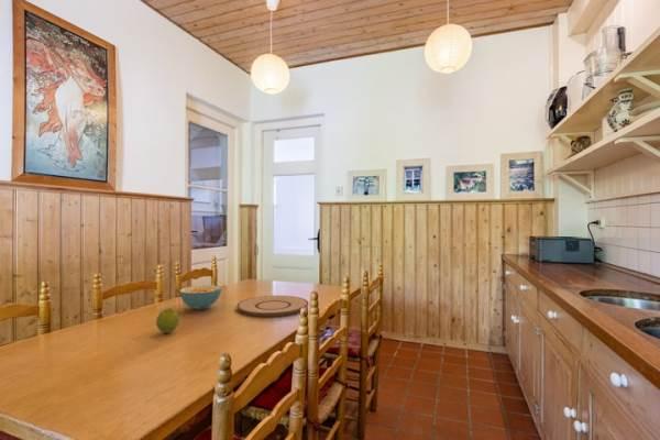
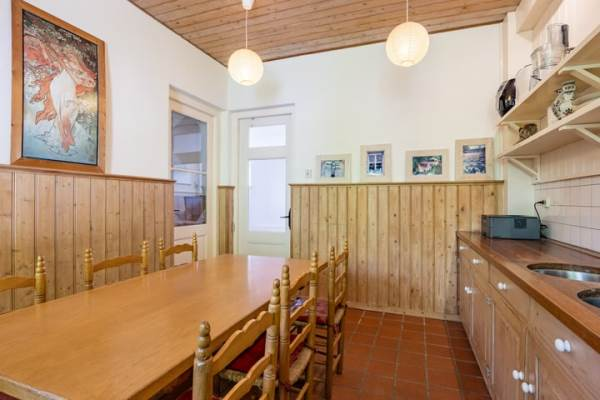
- fruit [155,307,180,334]
- plate [235,295,309,318]
- cereal bowl [178,284,222,310]
